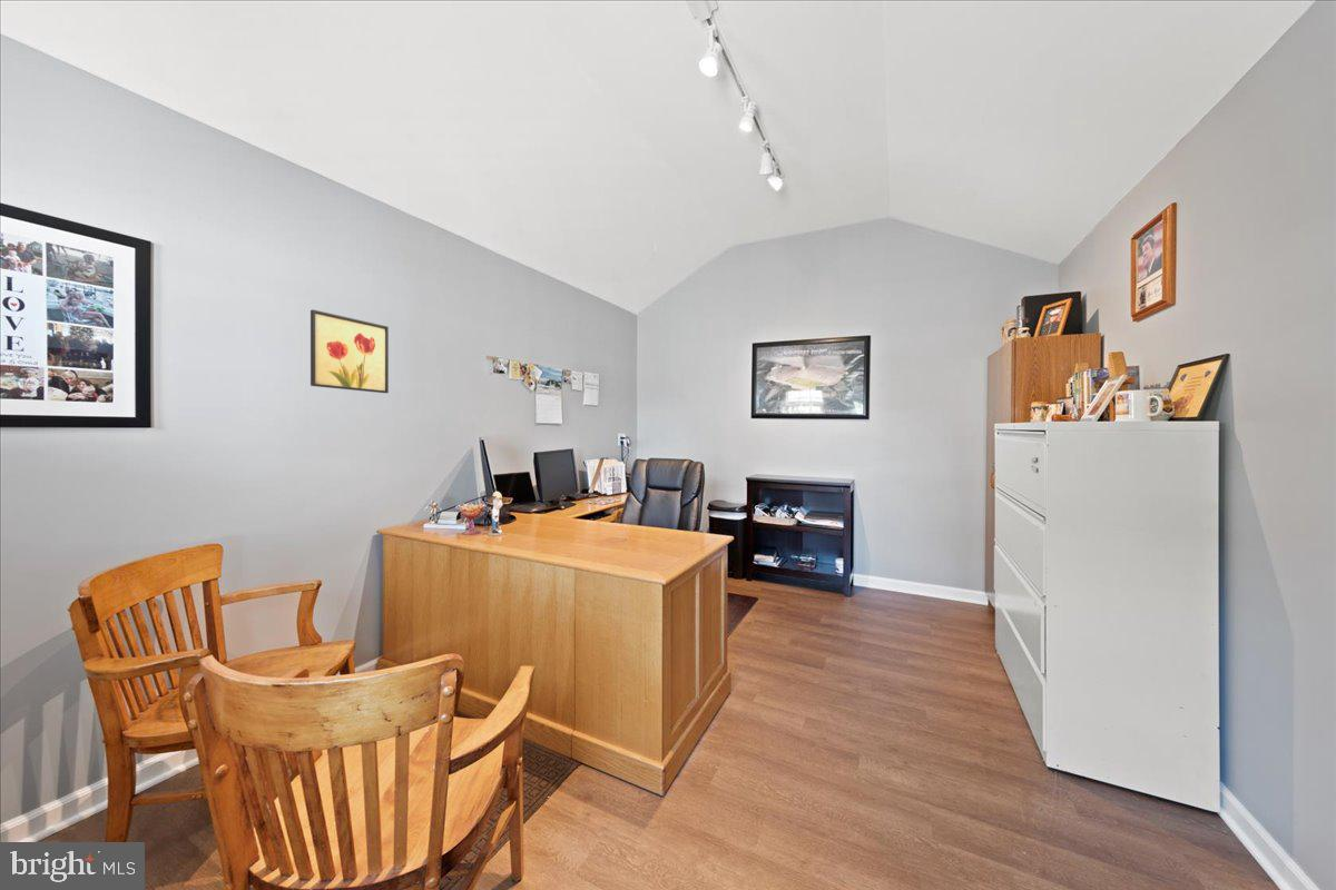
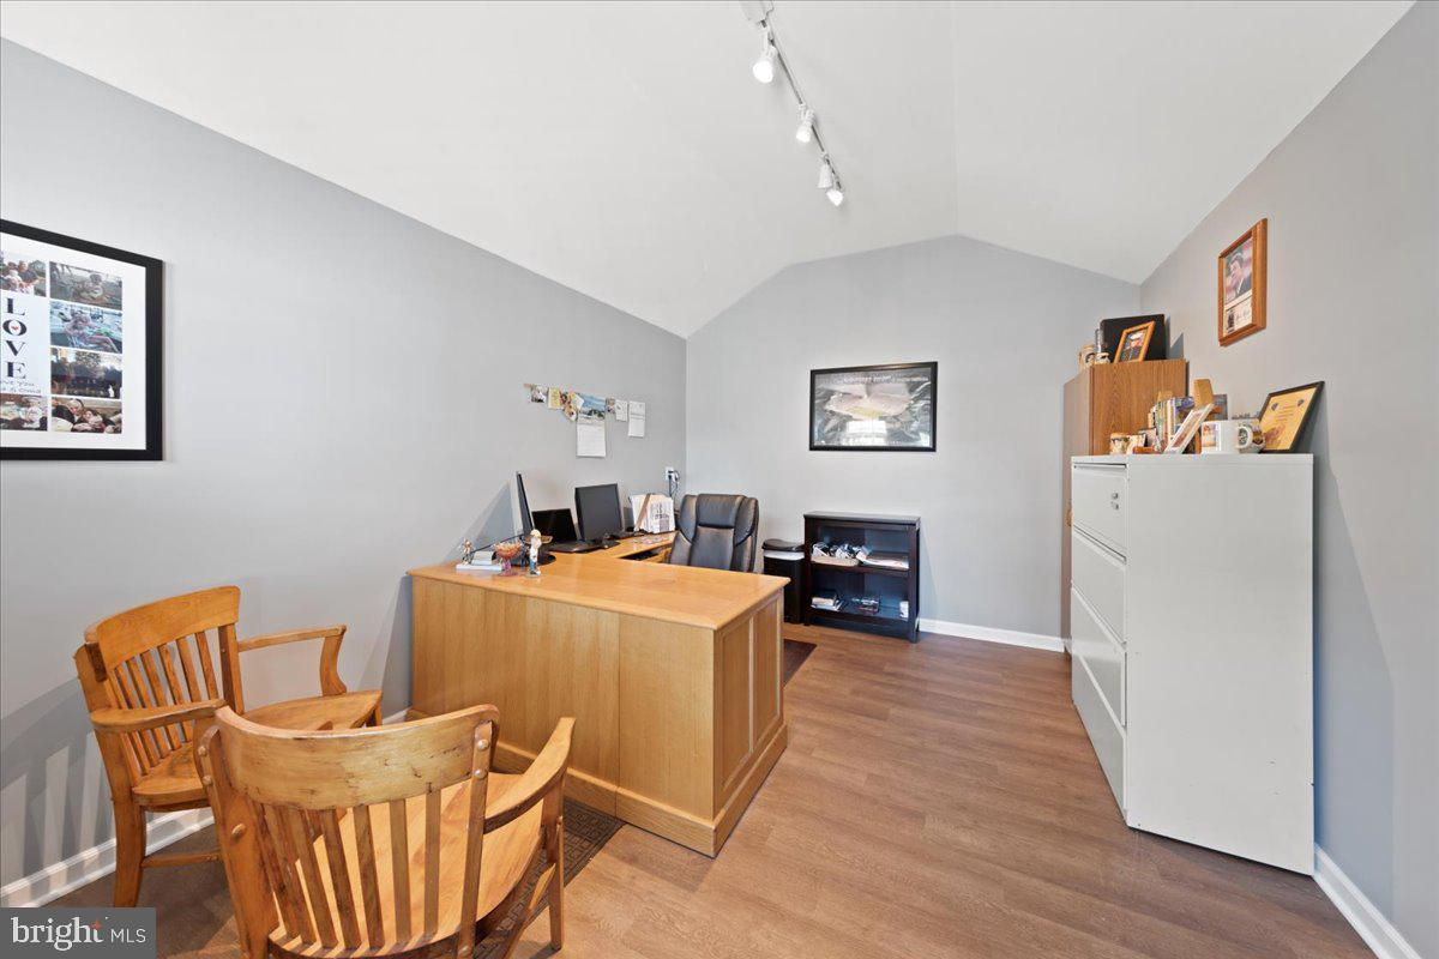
- wall art [310,308,390,394]
